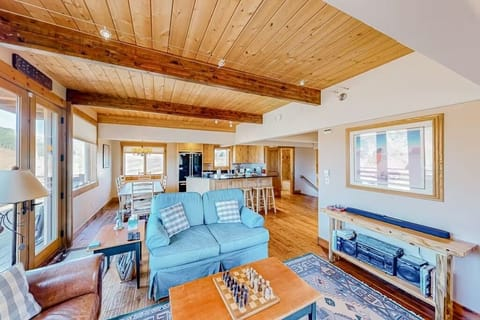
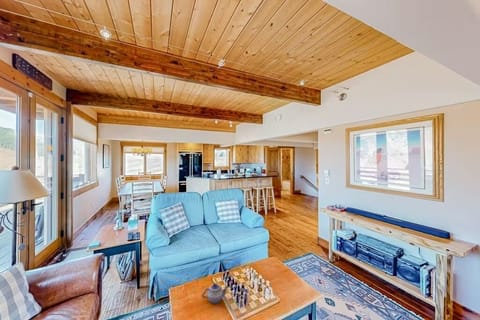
+ teapot [201,282,230,304]
